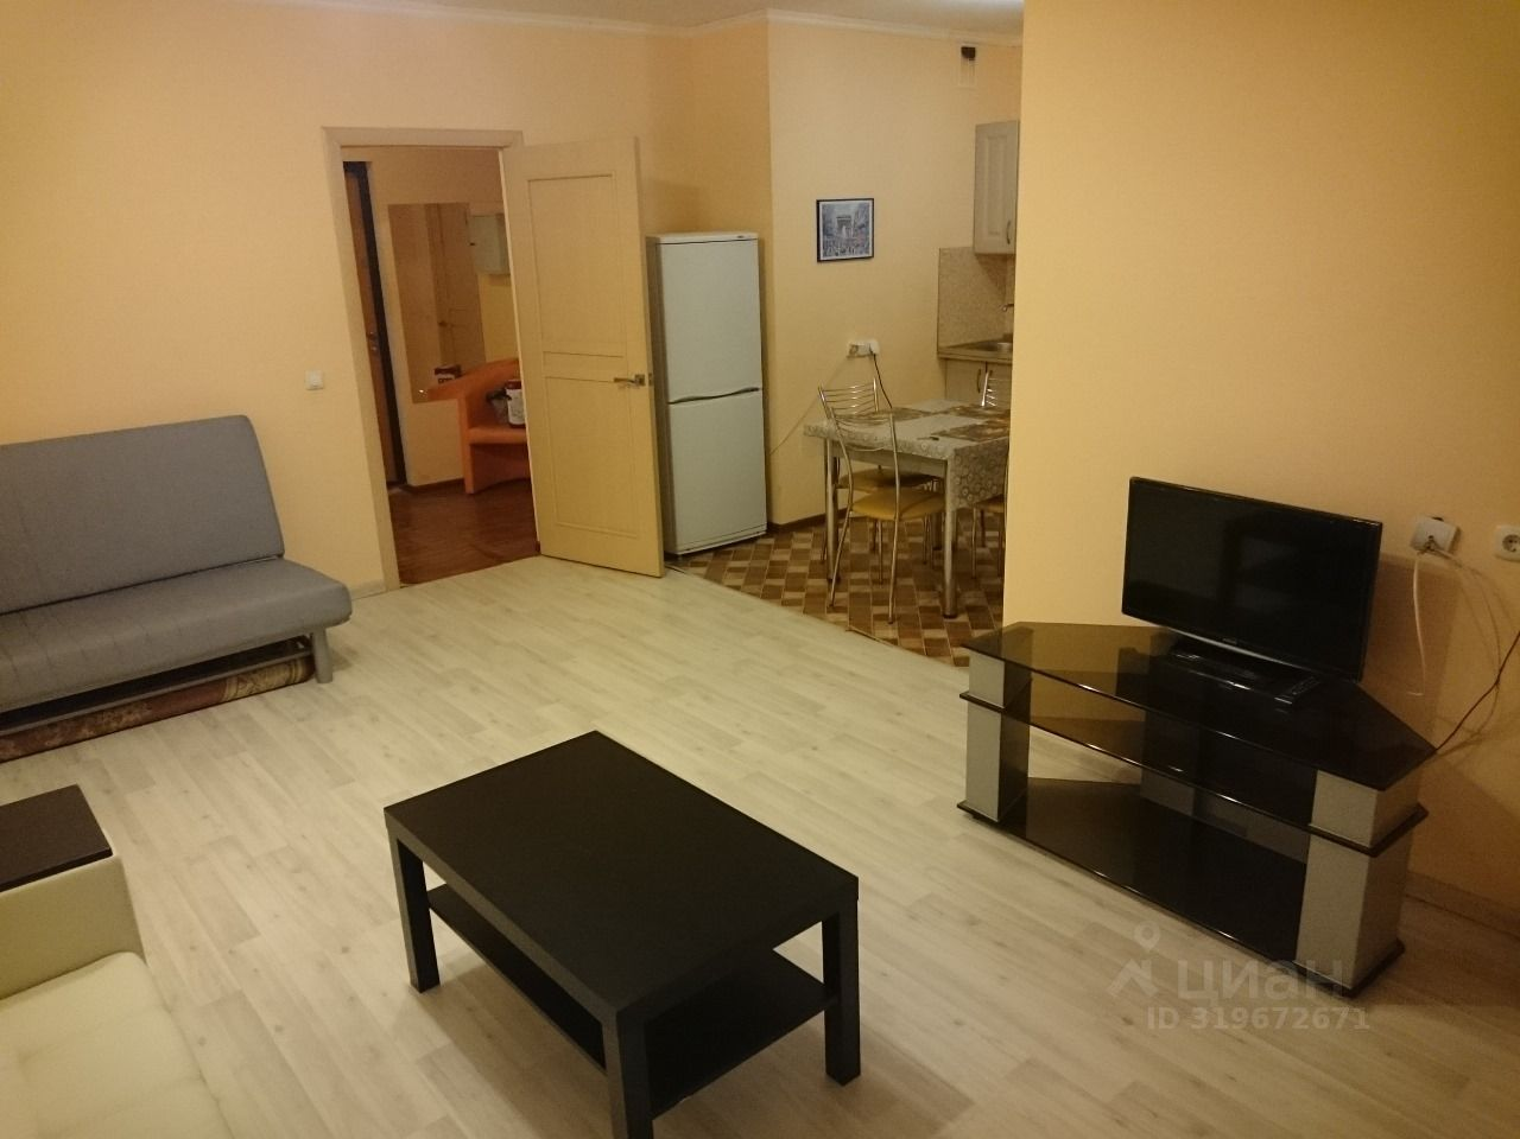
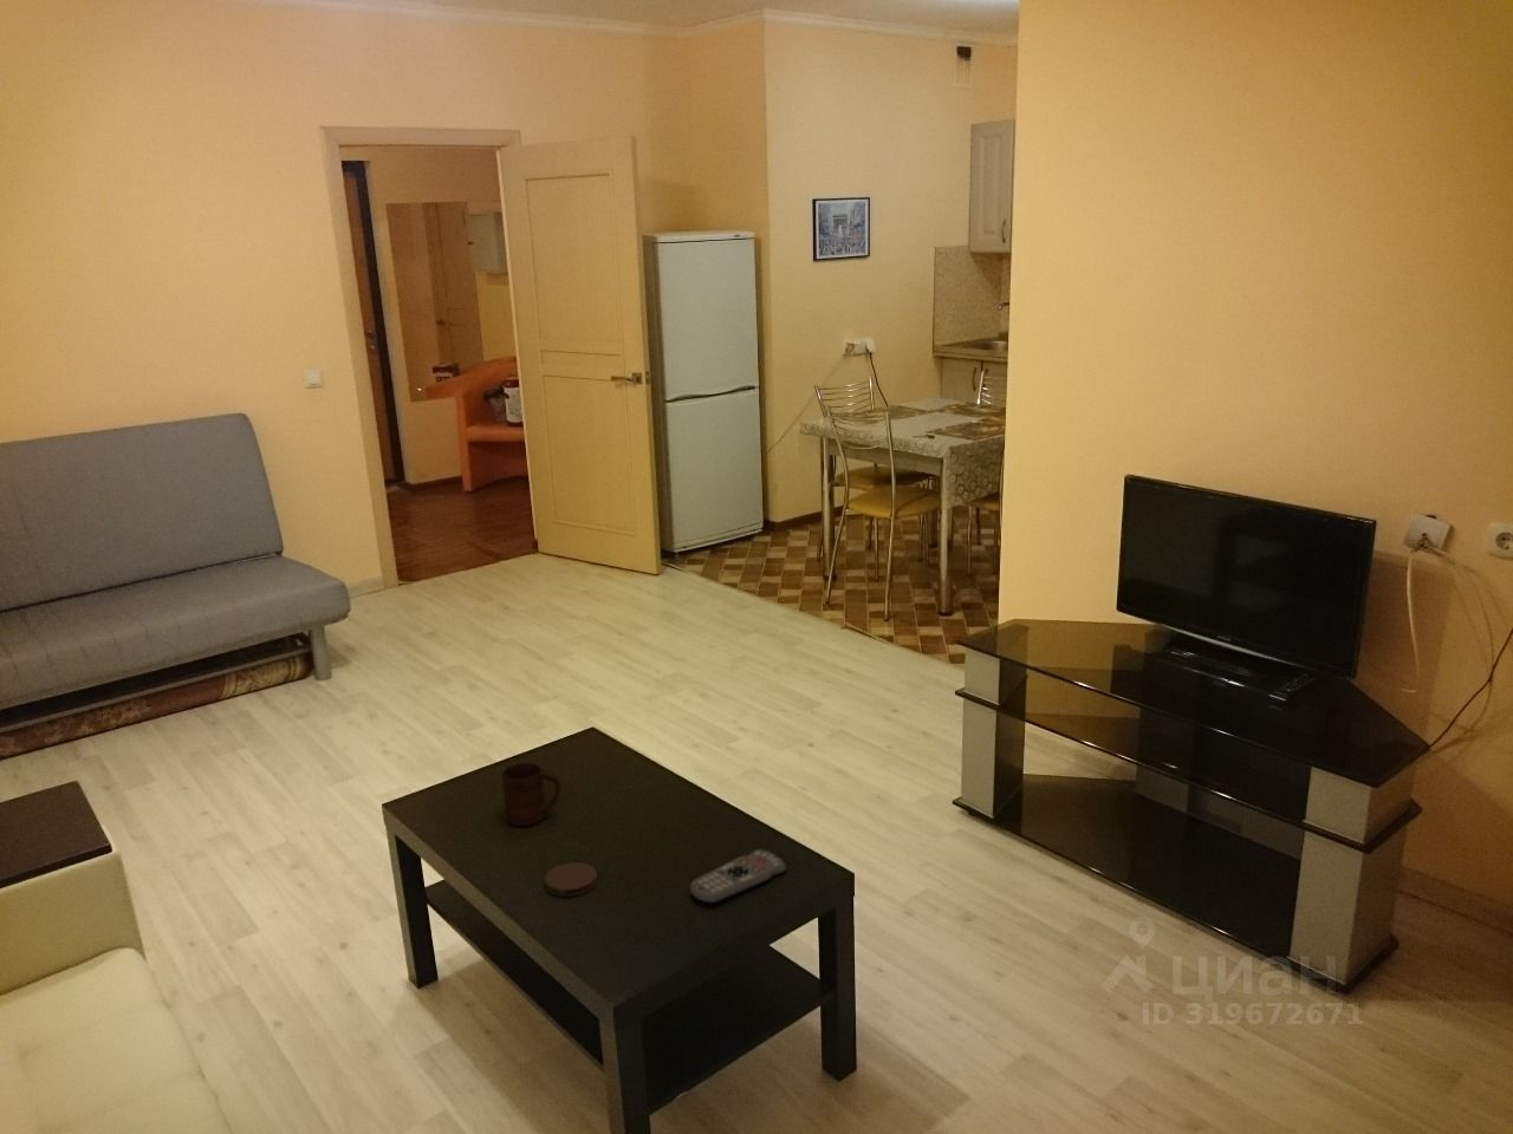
+ cup [502,762,561,827]
+ coaster [543,861,598,898]
+ remote control [689,848,787,905]
